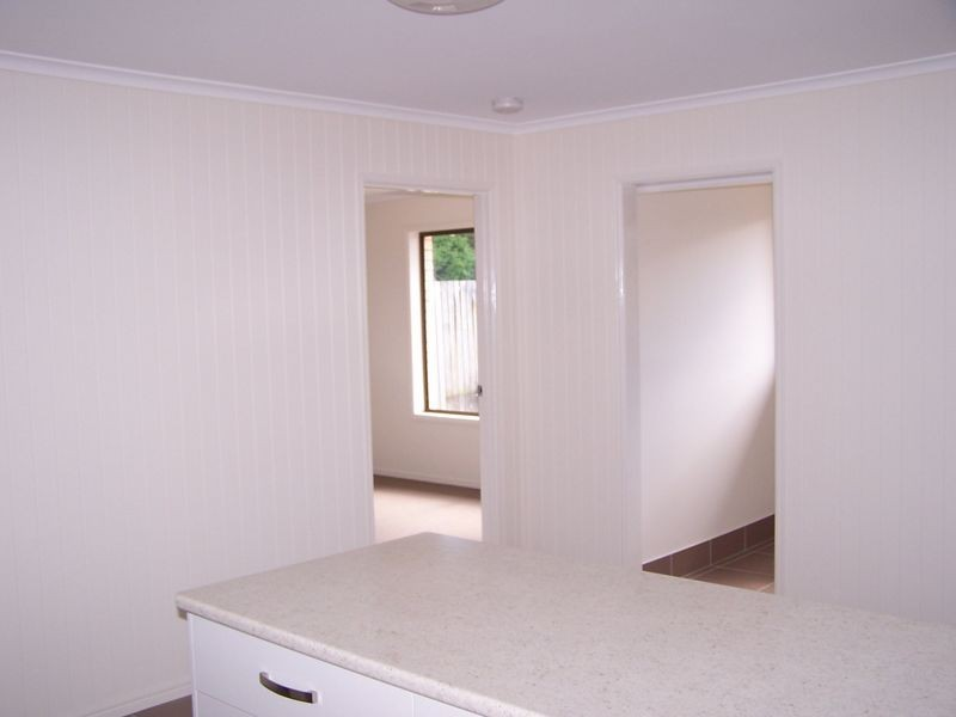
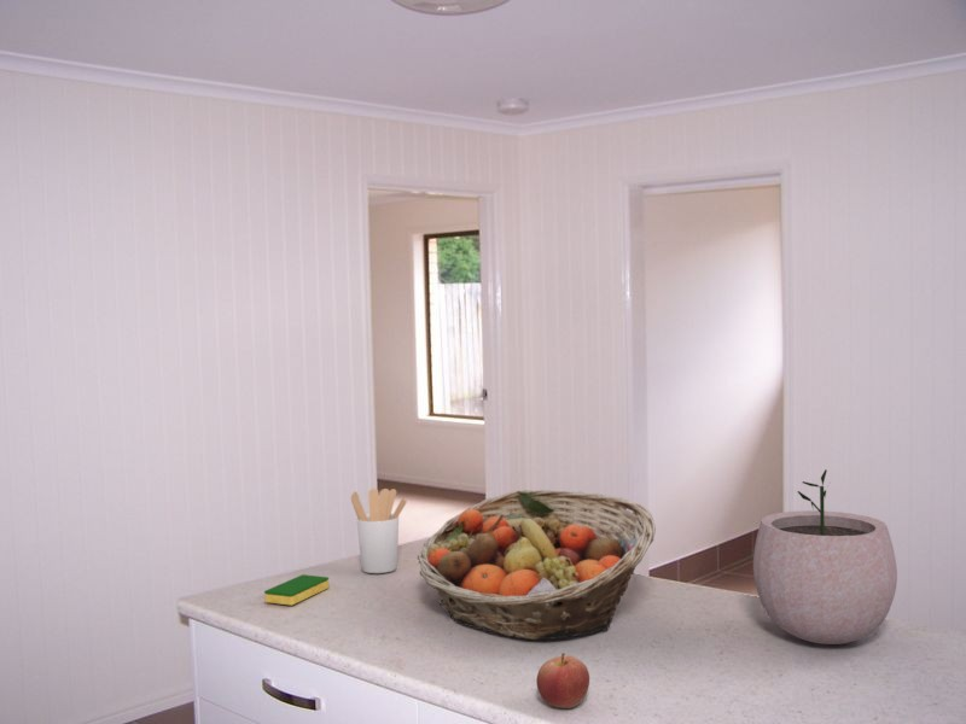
+ utensil holder [350,487,408,574]
+ fruit basket [417,489,657,641]
+ apple [535,652,590,710]
+ dish sponge [263,573,330,607]
+ plant pot [752,468,898,646]
